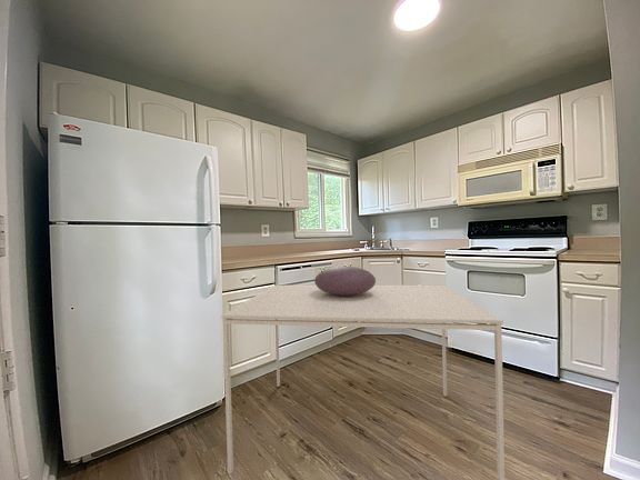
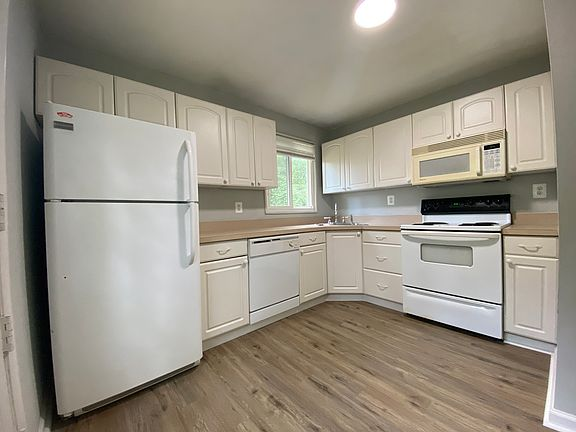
- dining table [221,284,506,480]
- decorative bowl [313,266,377,296]
